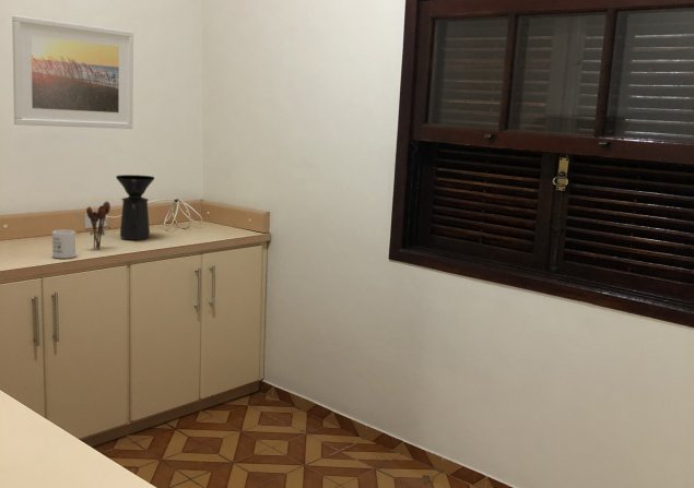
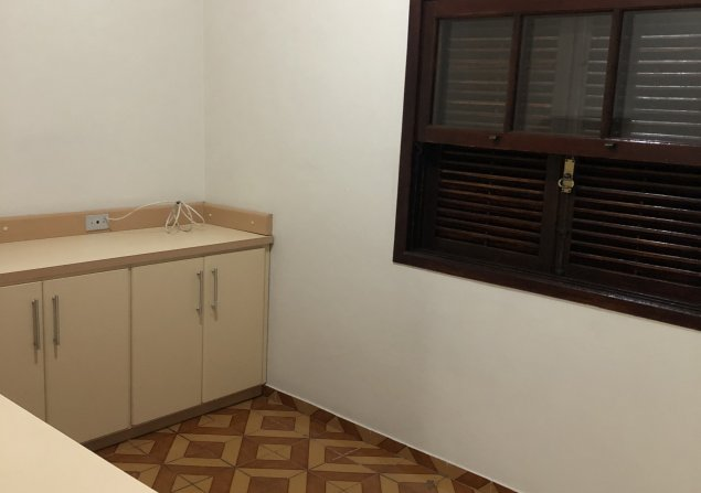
- utensil holder [85,201,111,250]
- mug [51,229,77,259]
- coffee maker [115,174,155,240]
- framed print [11,14,134,130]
